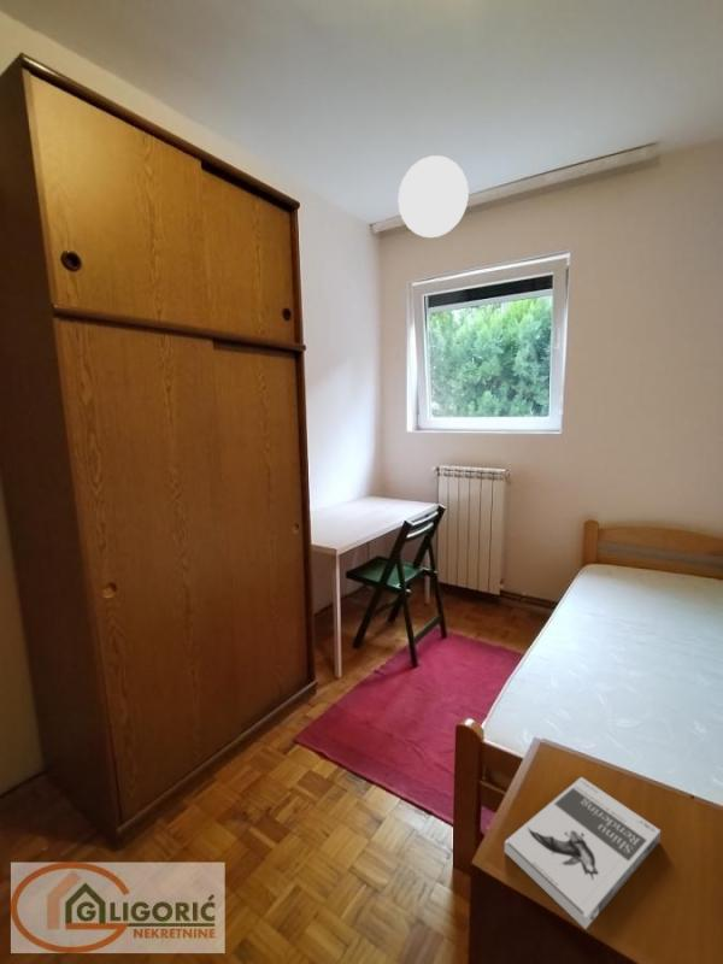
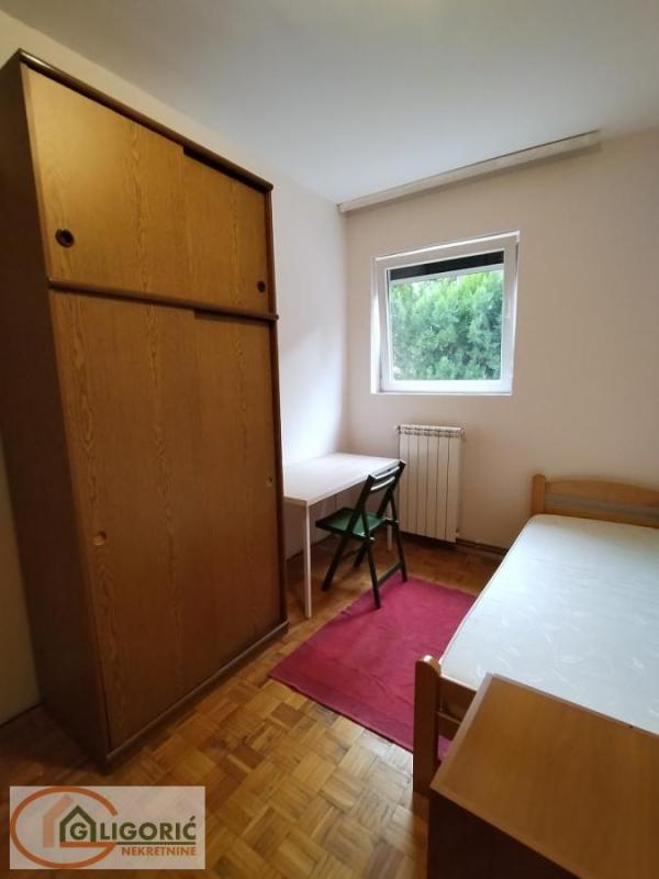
- ceiling light [398,154,470,239]
- book [502,776,662,930]
